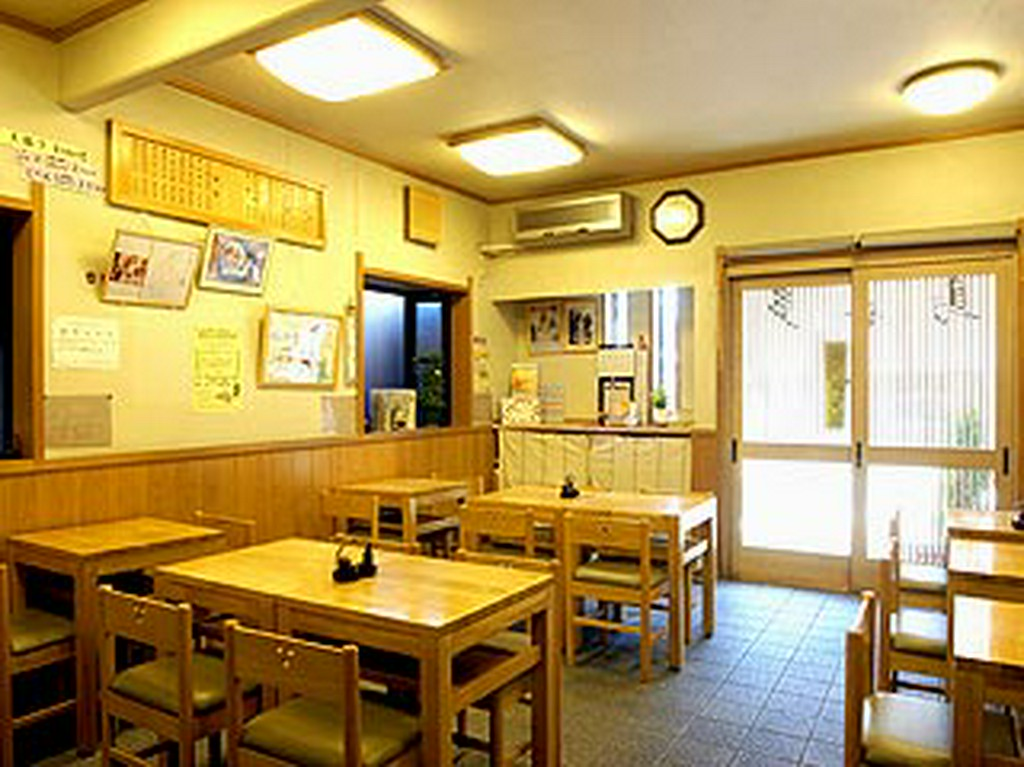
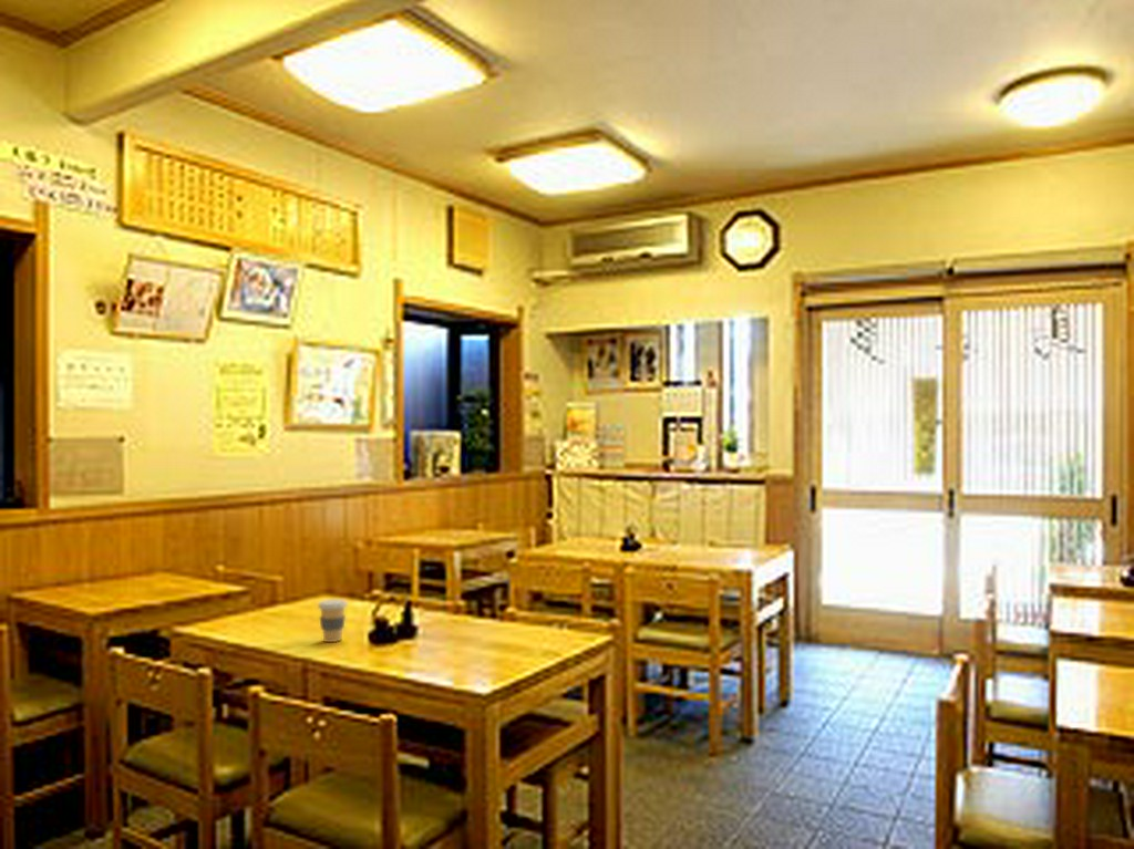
+ coffee cup [317,598,349,643]
